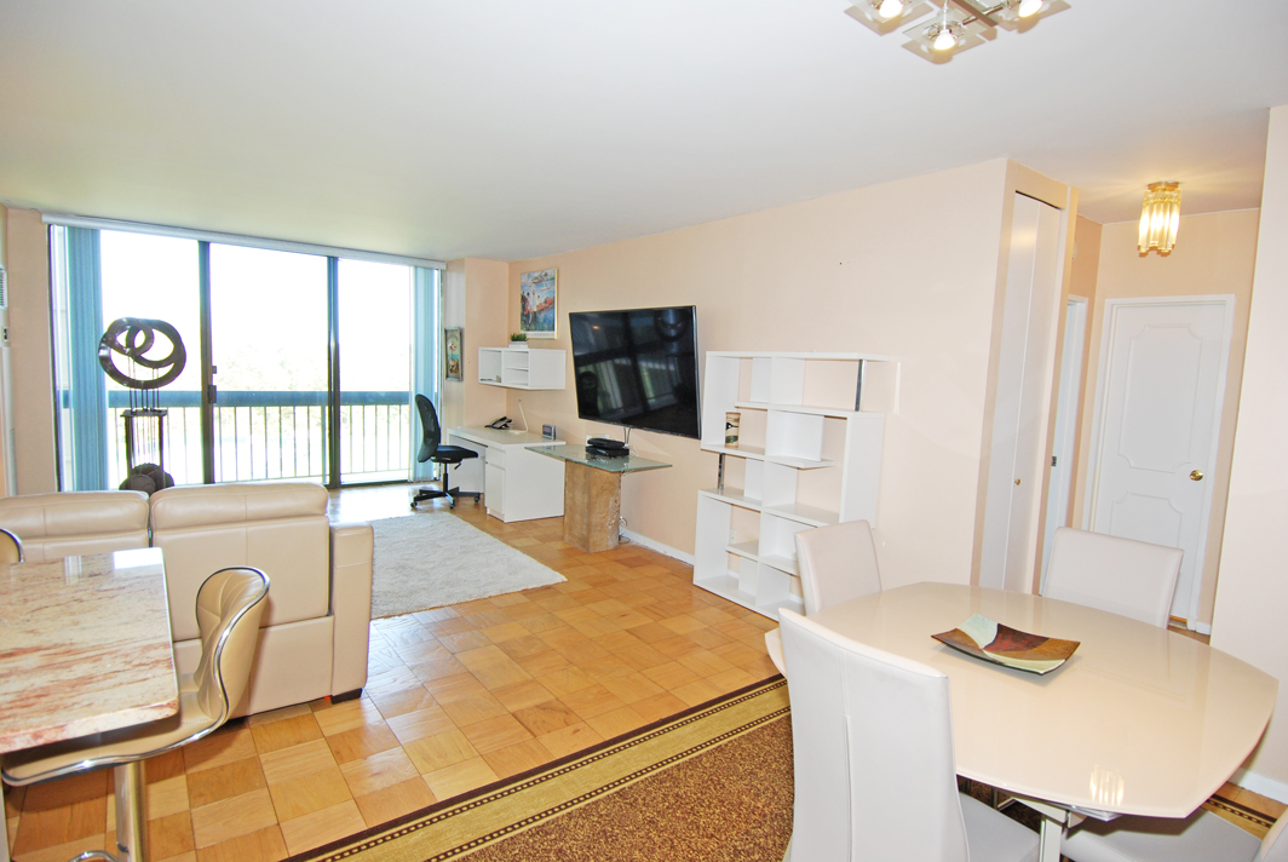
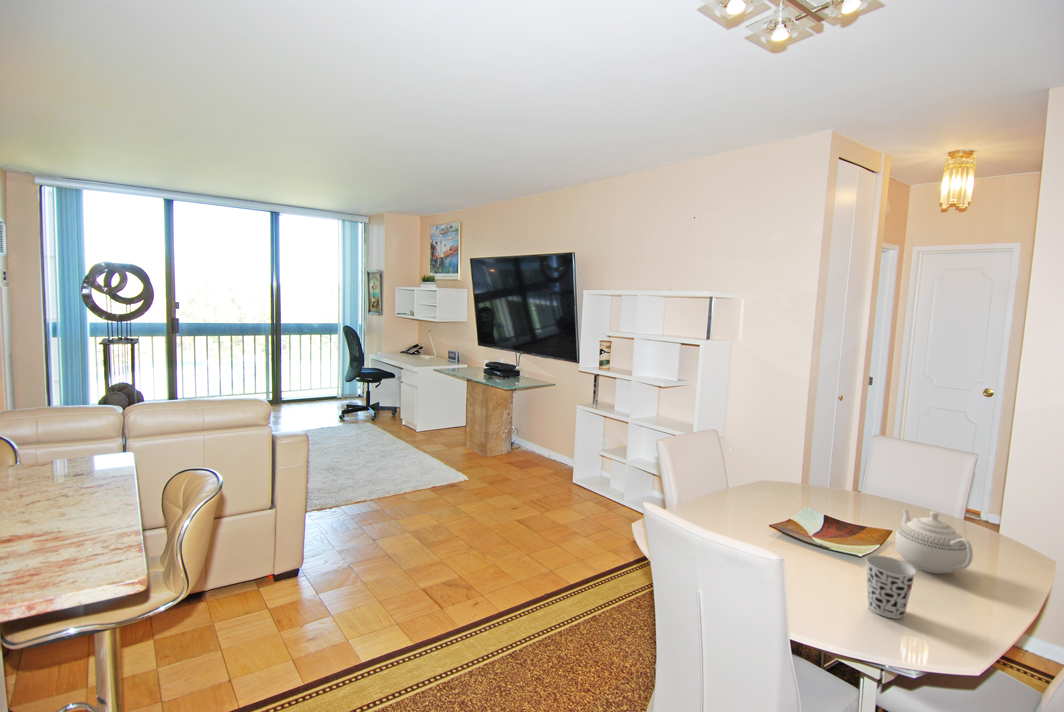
+ cup [865,554,918,620]
+ teapot [894,509,974,575]
